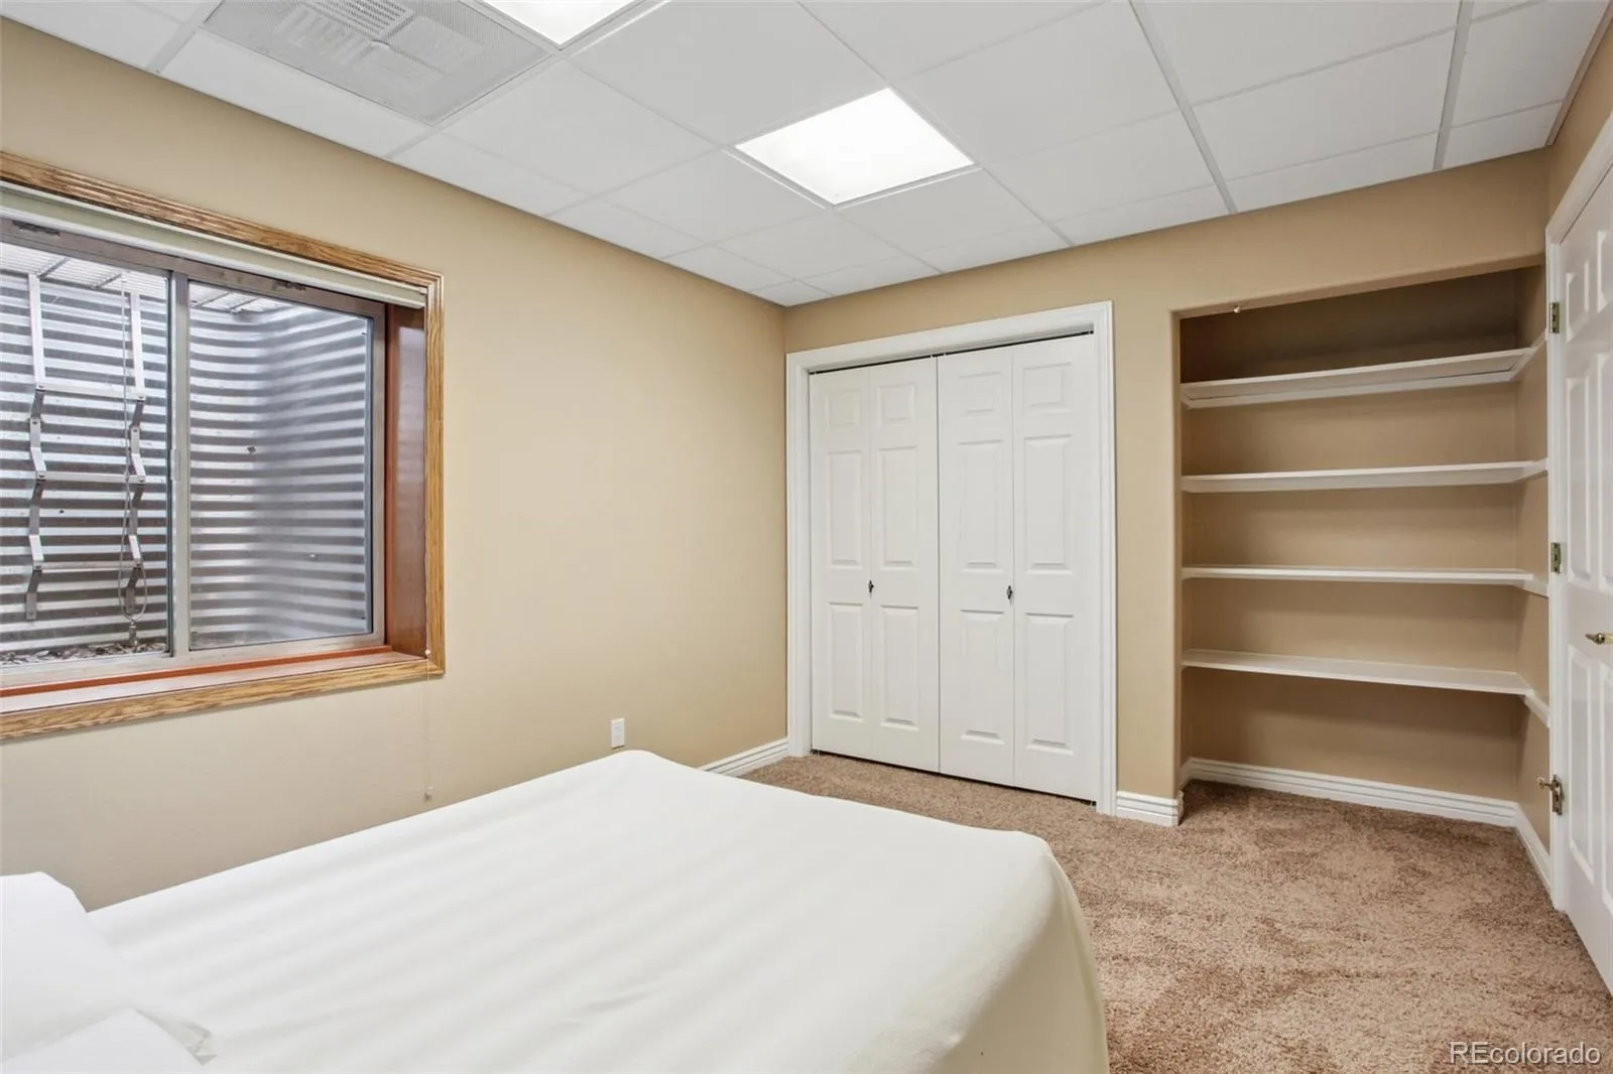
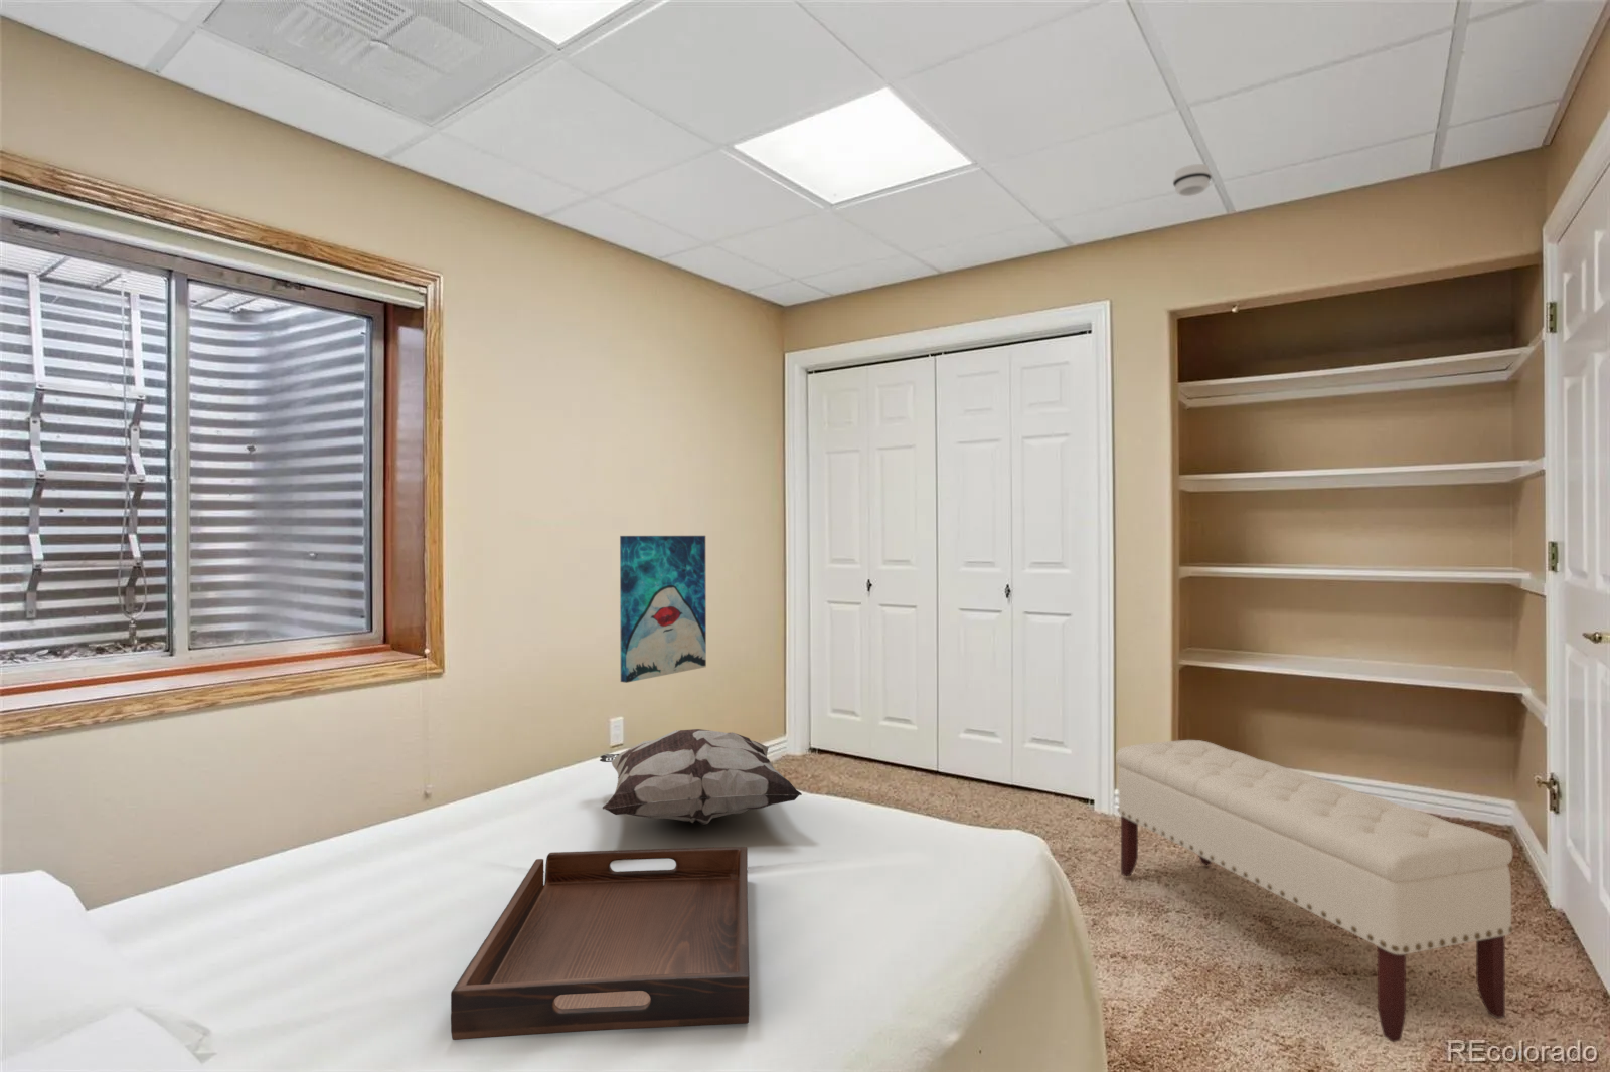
+ bench [1114,739,1514,1043]
+ smoke detector [1172,163,1213,197]
+ serving tray [450,846,751,1041]
+ decorative pillow [599,729,803,826]
+ wall art [619,535,707,684]
